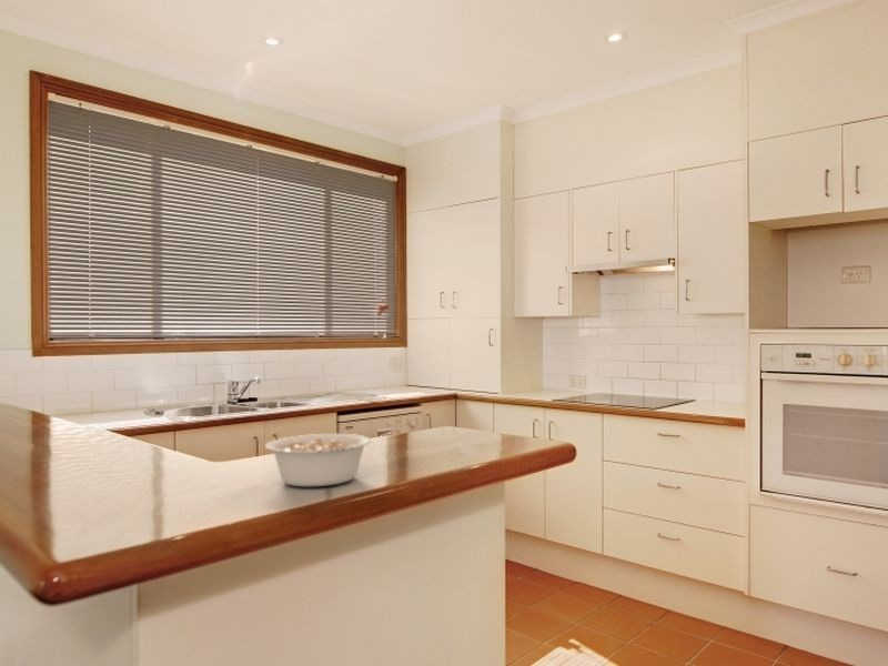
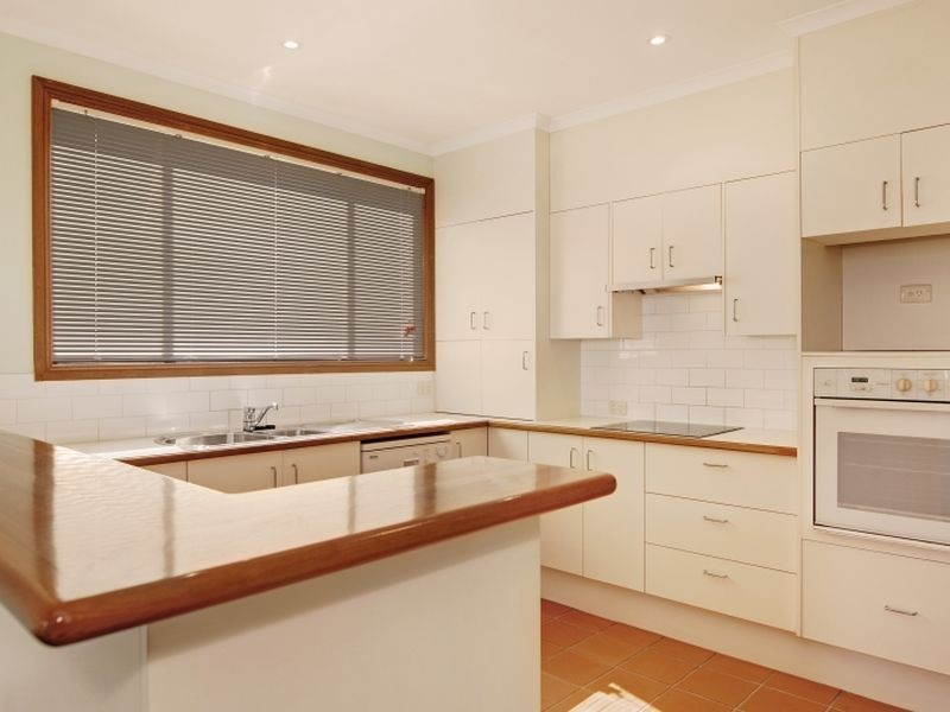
- legume [264,431,393,487]
